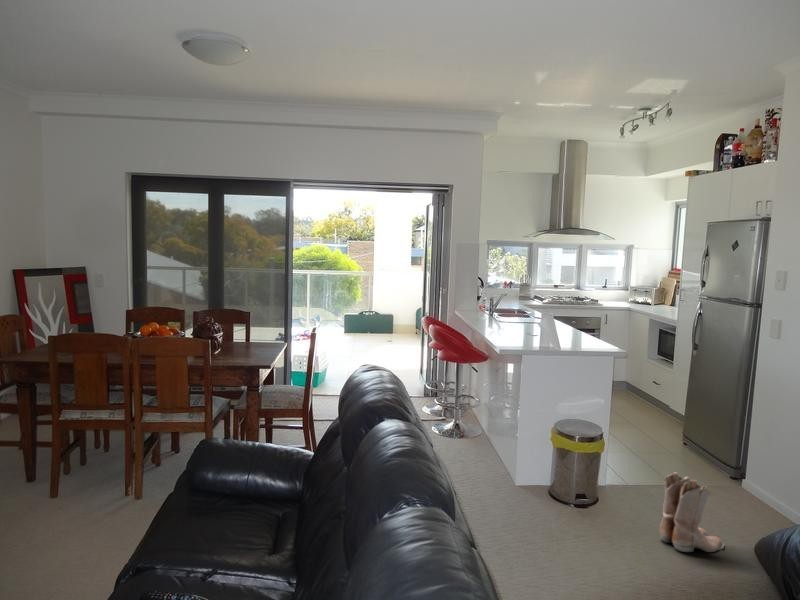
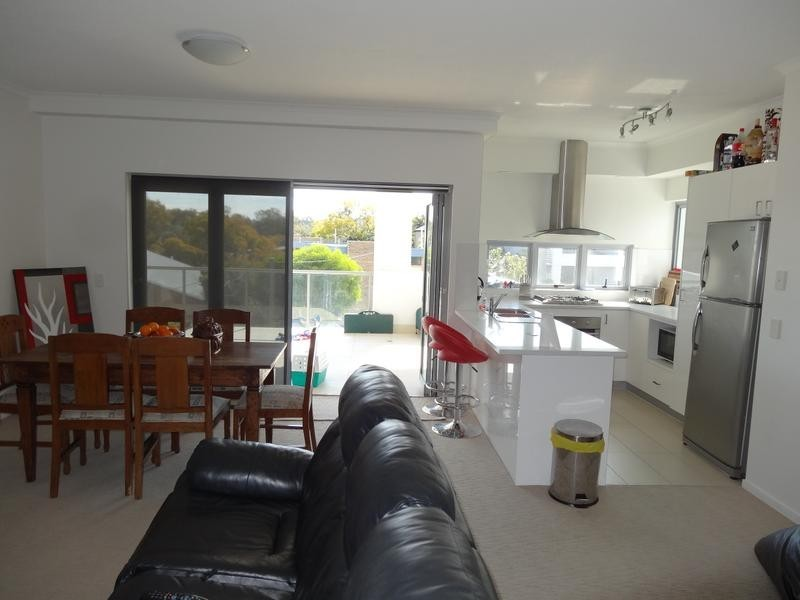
- boots [658,471,725,553]
